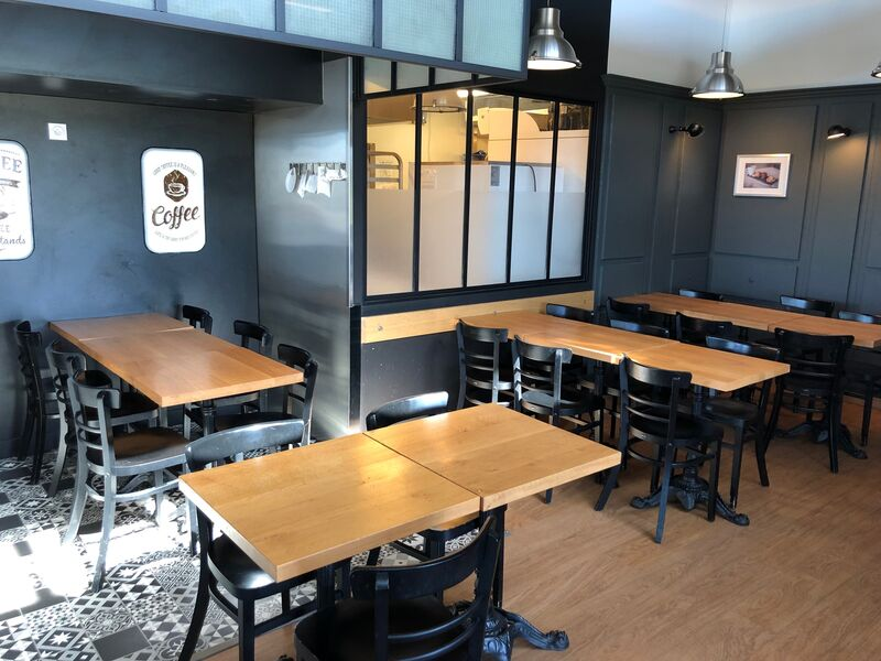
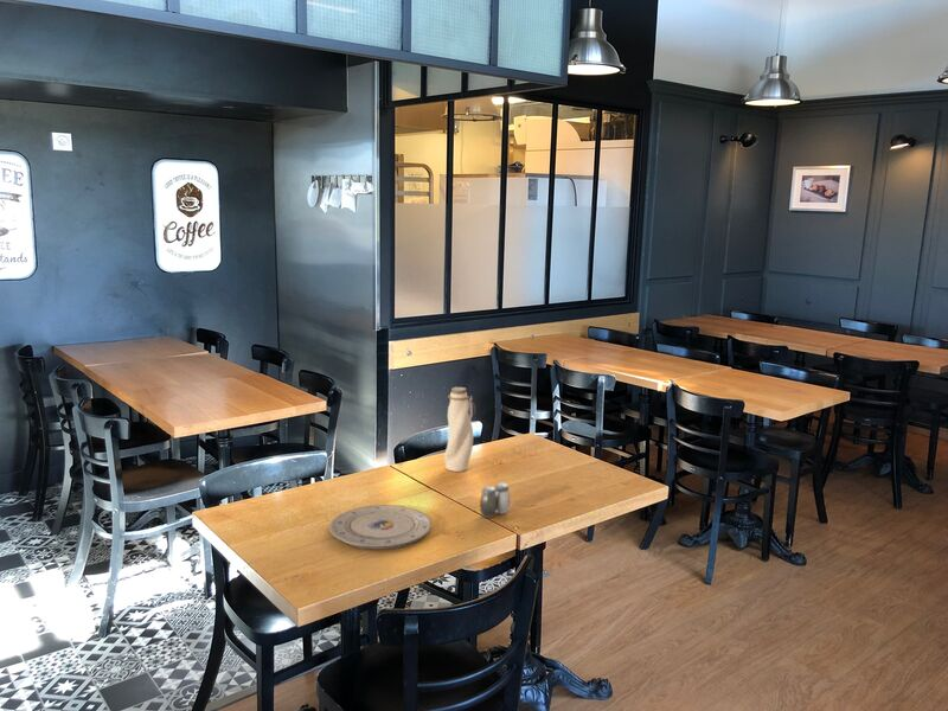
+ water bottle [443,386,476,473]
+ salt and pepper shaker [479,482,511,519]
+ plate [328,504,433,550]
